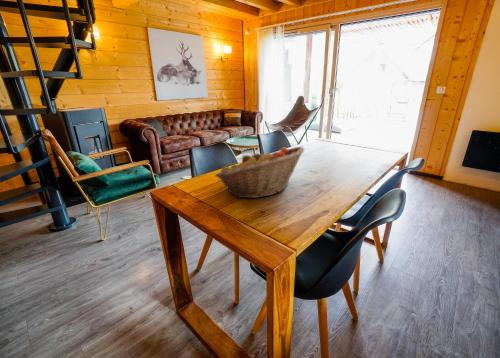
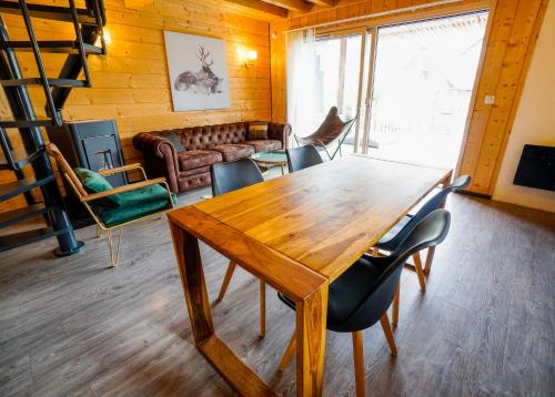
- fruit basket [214,145,305,199]
